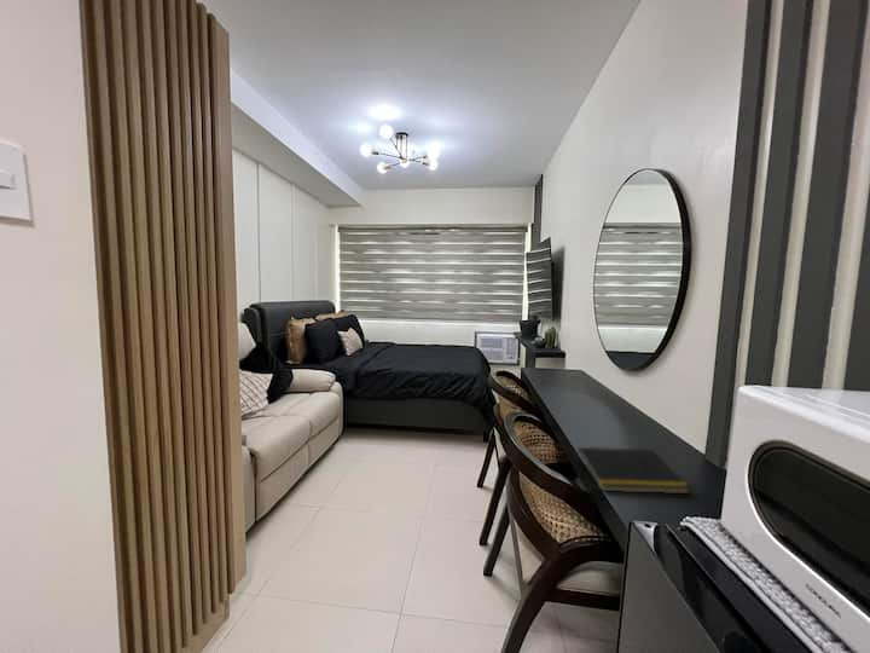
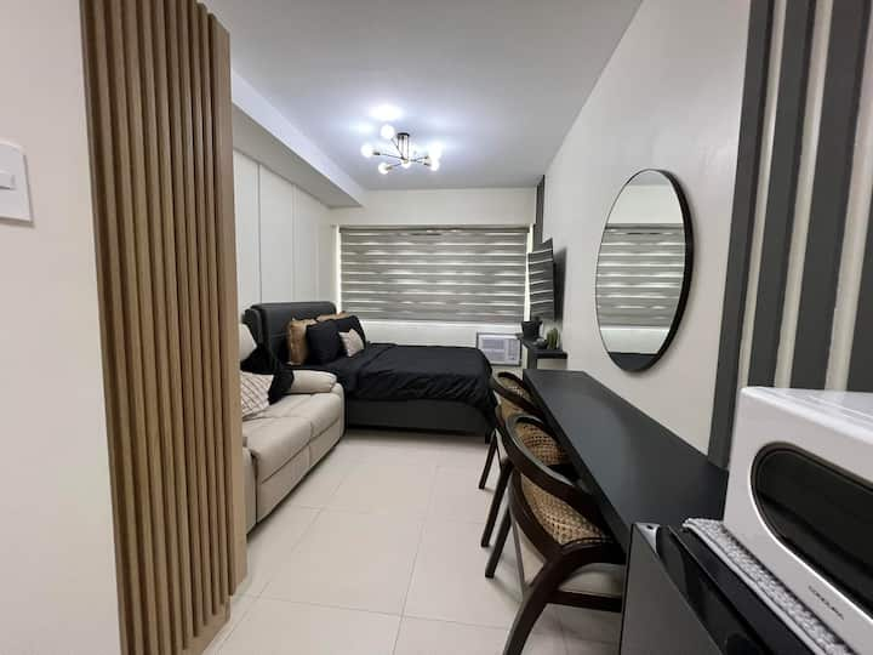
- notepad [574,446,691,495]
